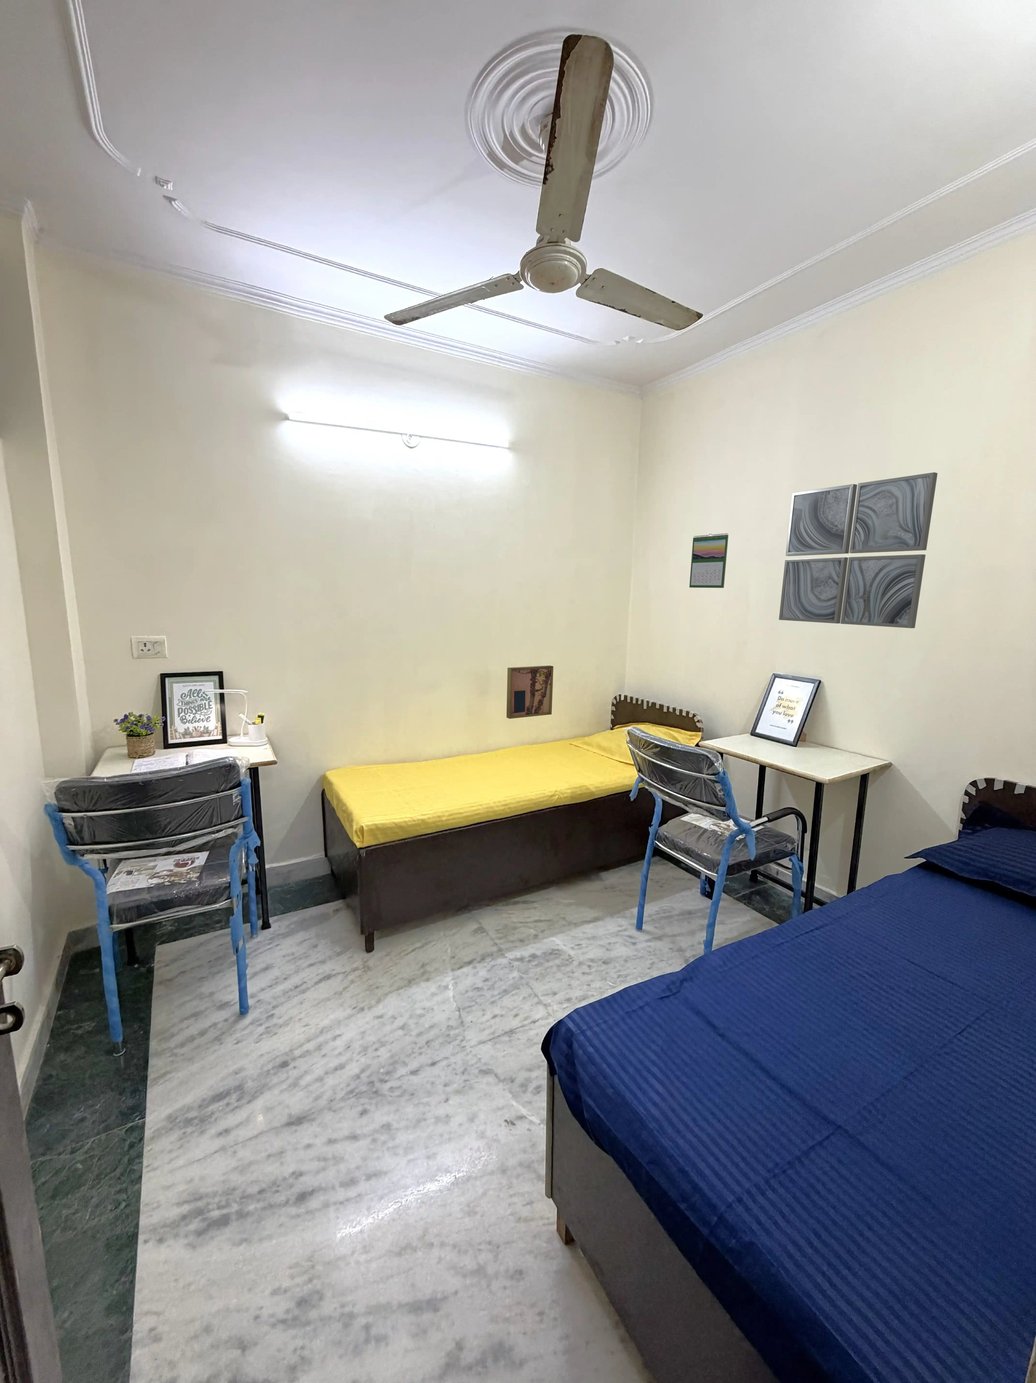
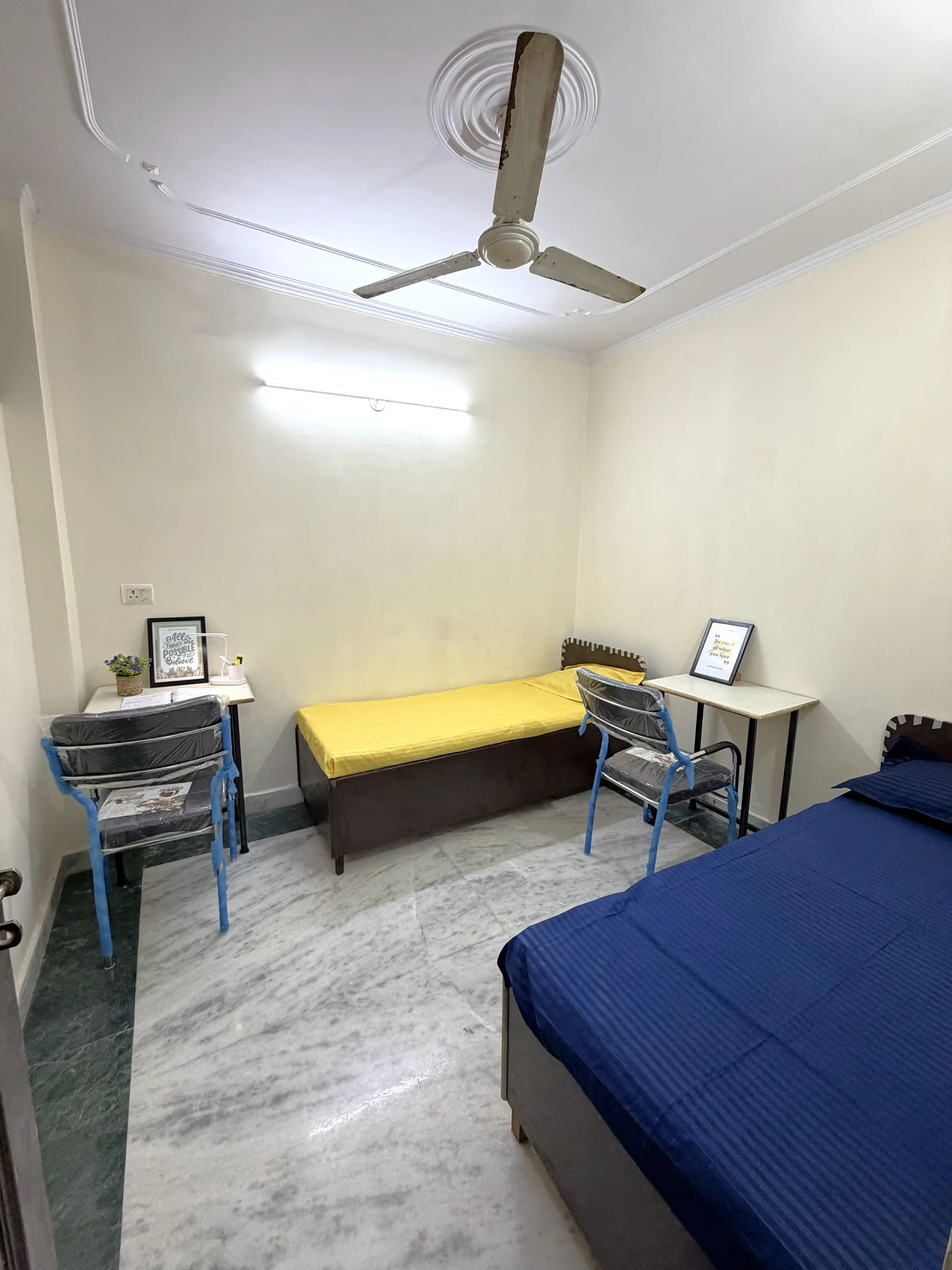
- wall art [506,665,554,719]
- wall art [778,472,938,628]
- calendar [689,533,729,588]
